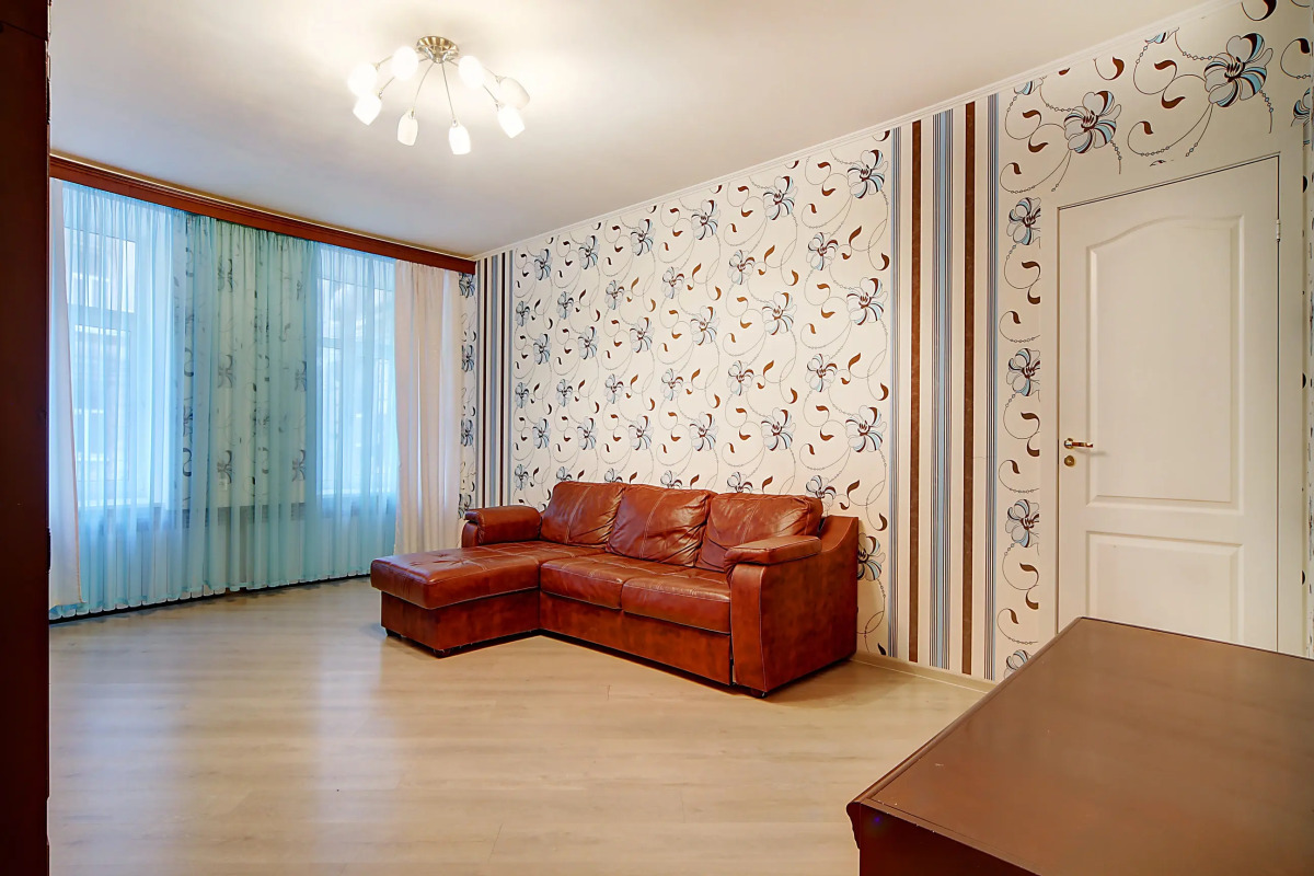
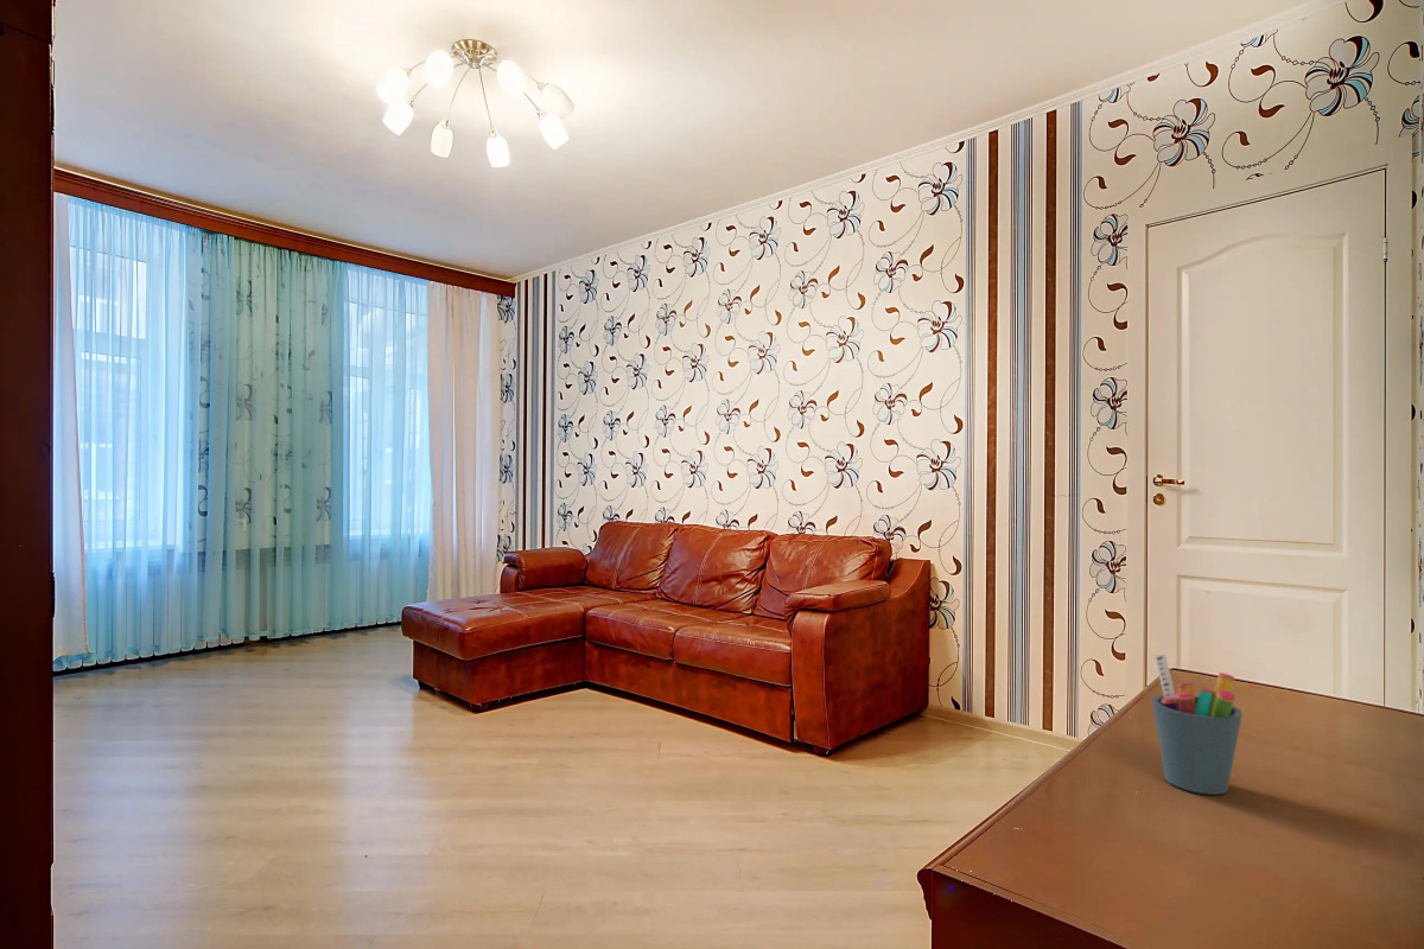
+ pen holder [1151,654,1244,796]
